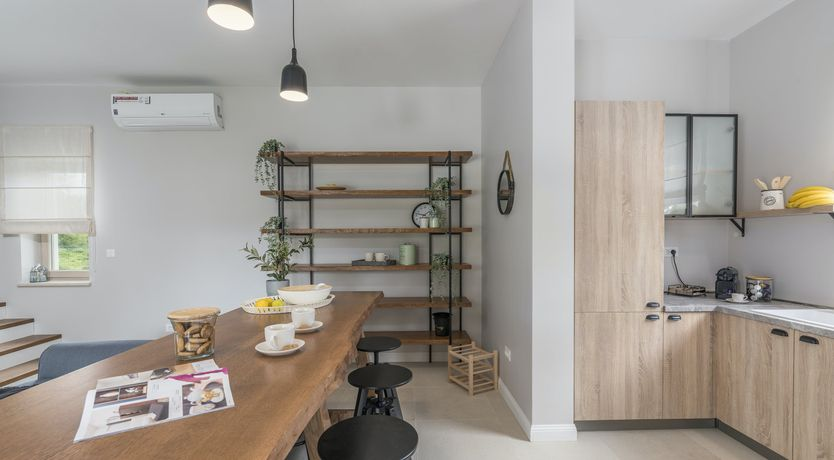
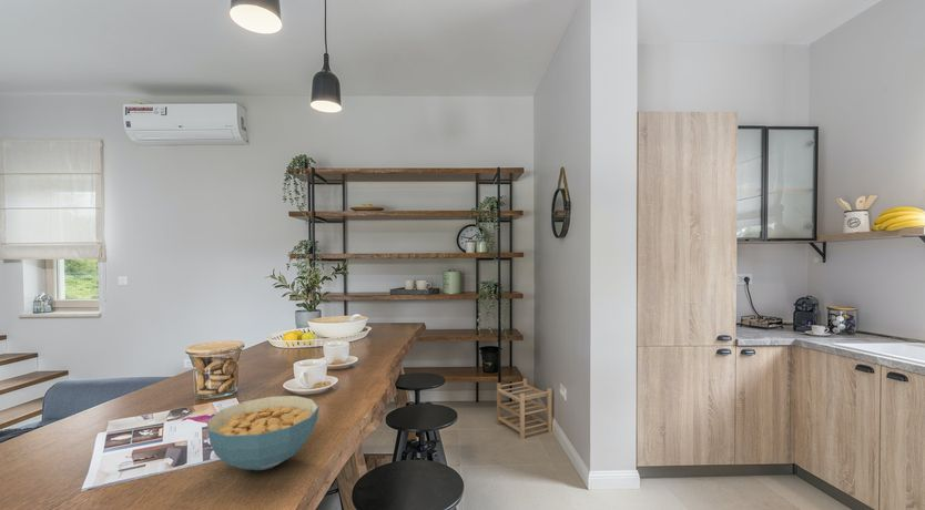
+ cereal bowl [206,395,321,471]
